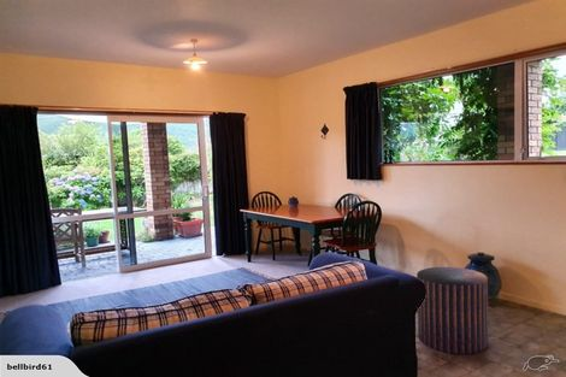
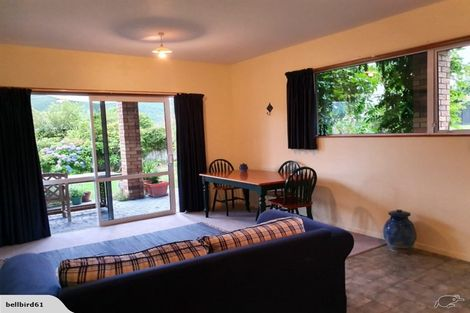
- pouf [415,266,489,355]
